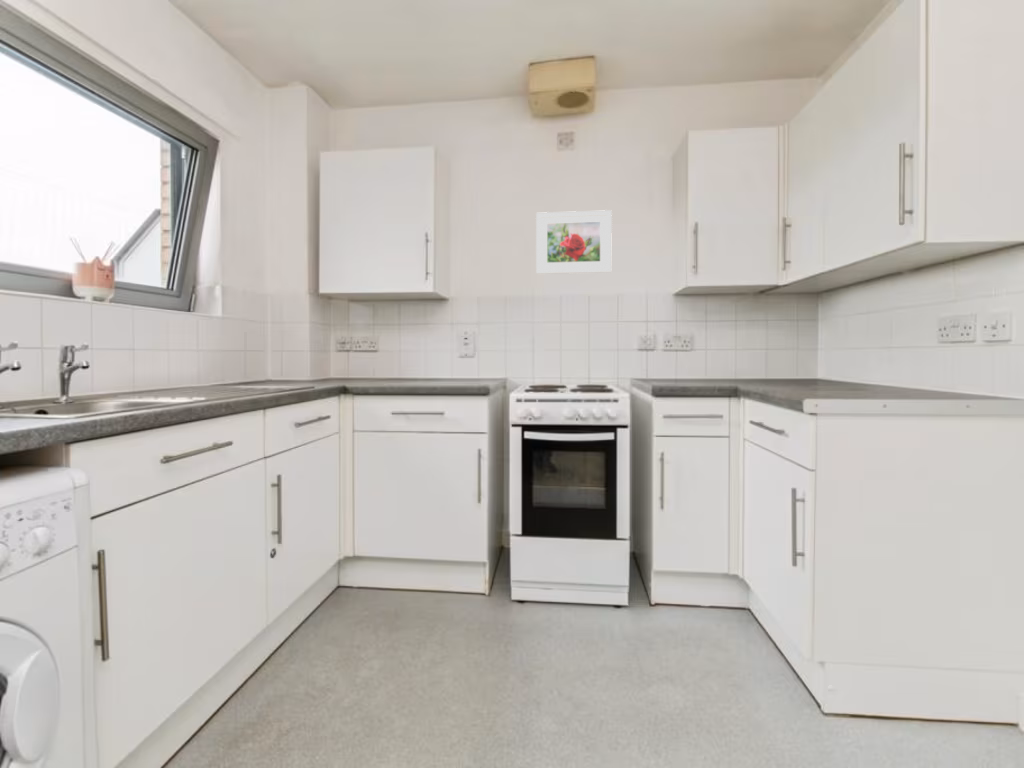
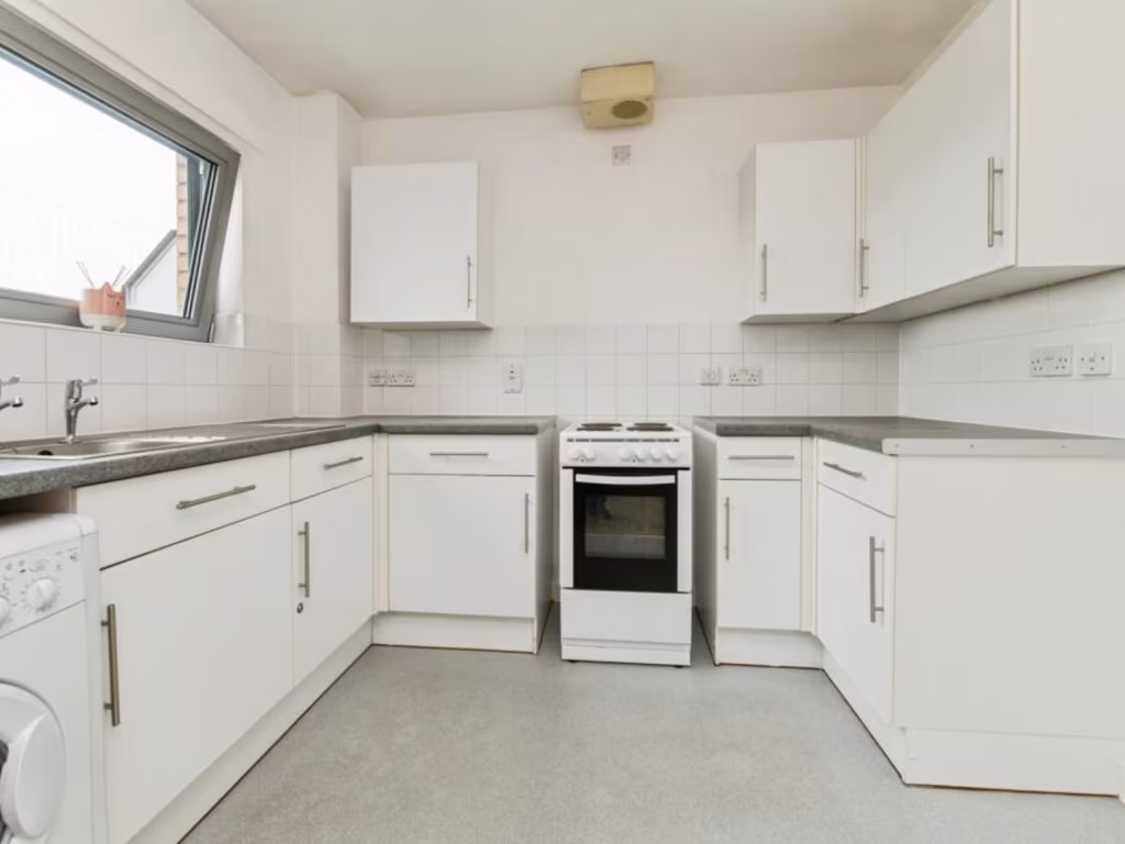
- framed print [535,209,613,275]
